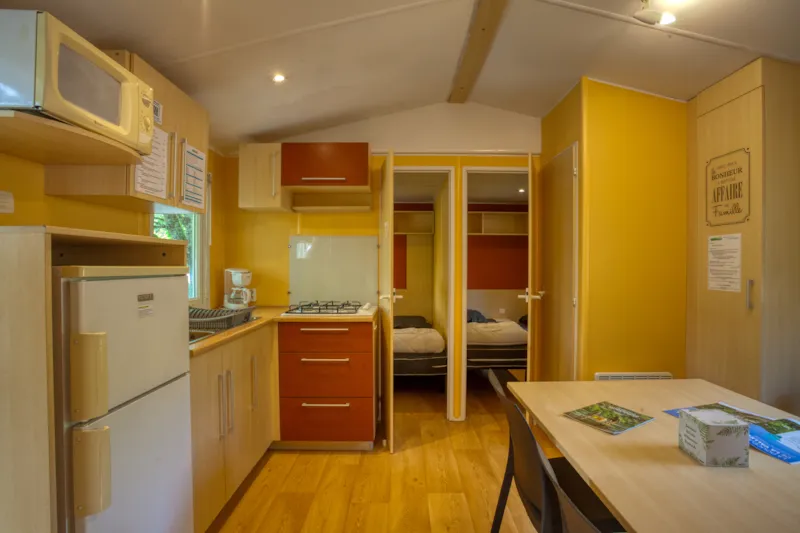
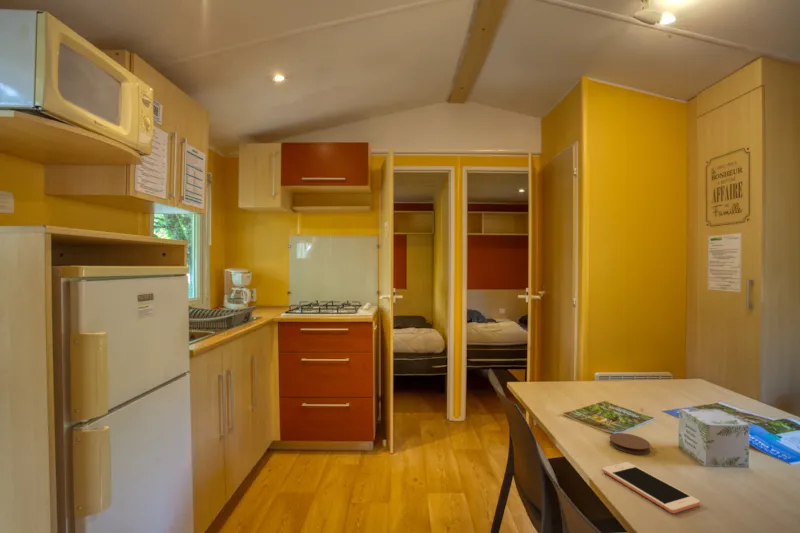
+ cell phone [601,461,701,514]
+ coaster [609,432,651,455]
